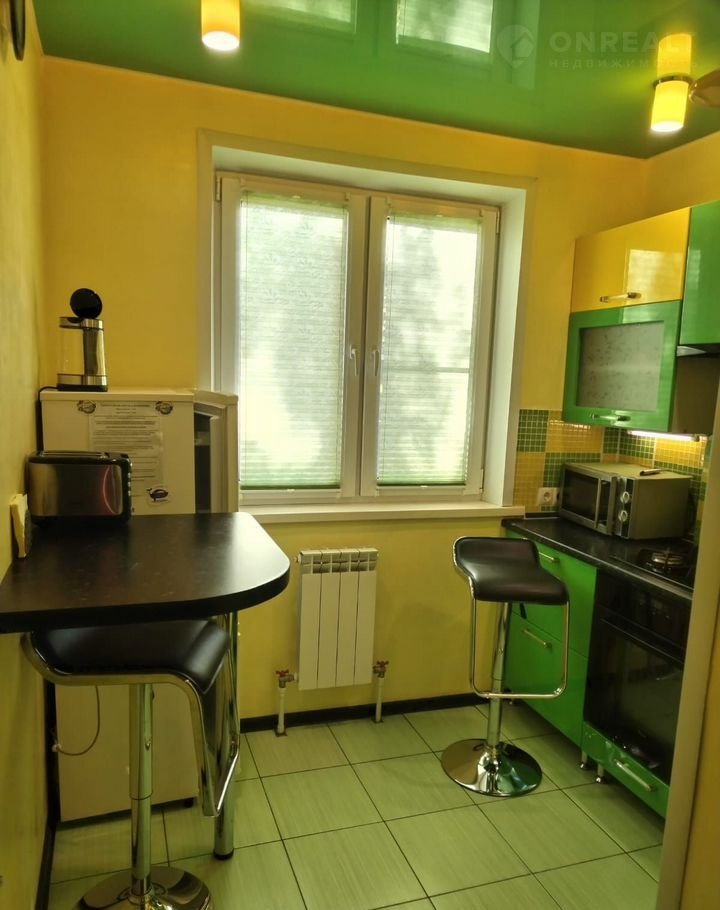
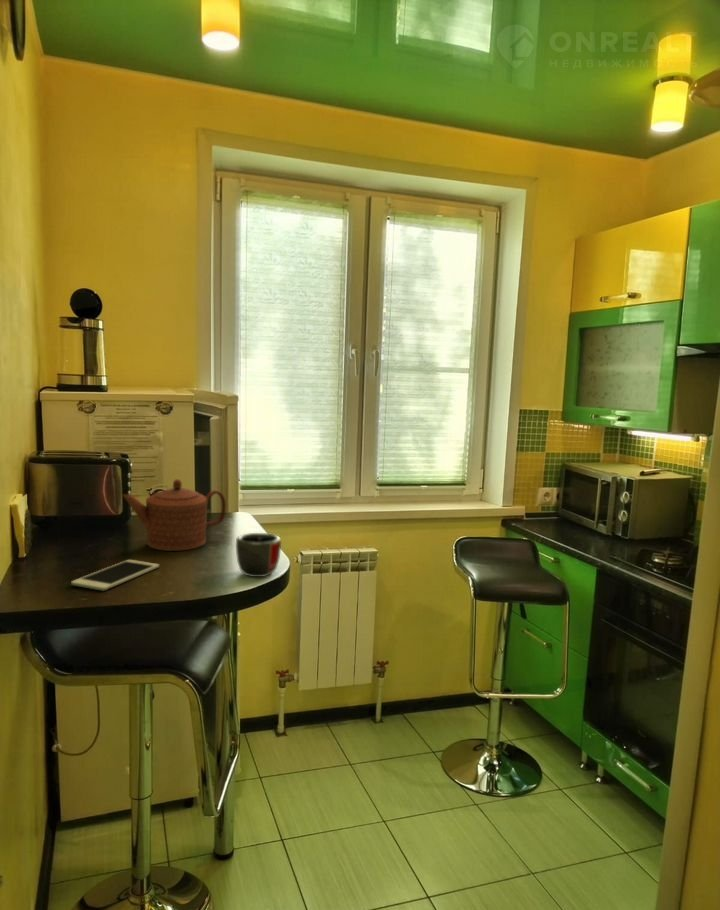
+ teapot [122,478,227,552]
+ cell phone [70,559,160,592]
+ mug [235,532,282,578]
